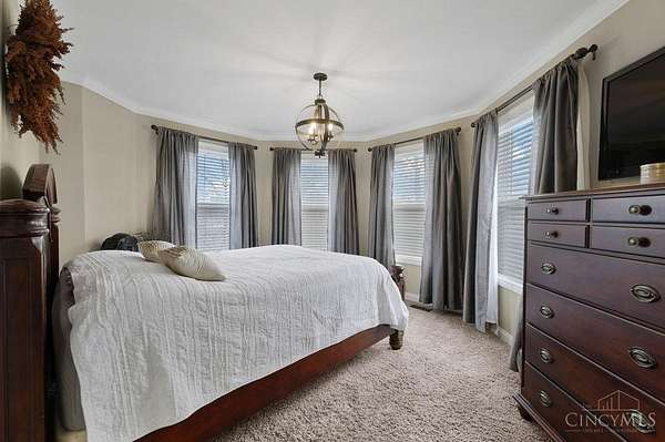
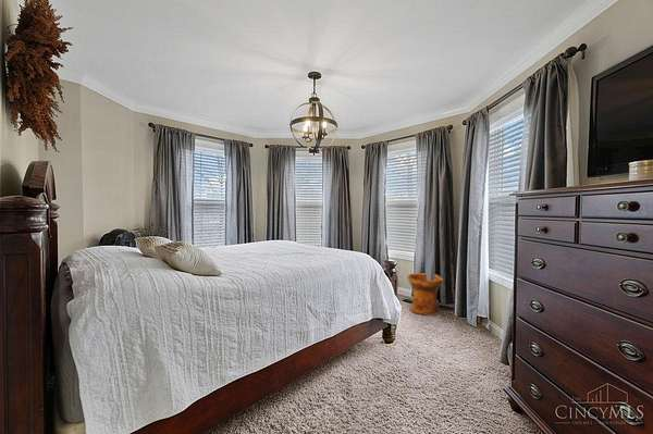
+ woven basket [406,272,444,317]
